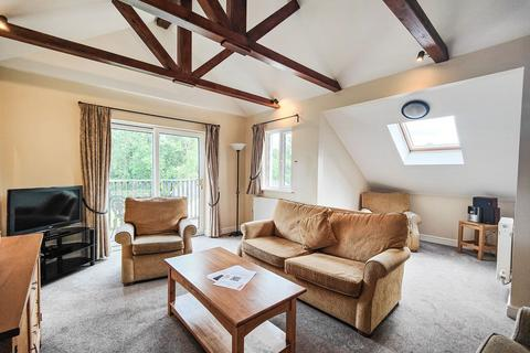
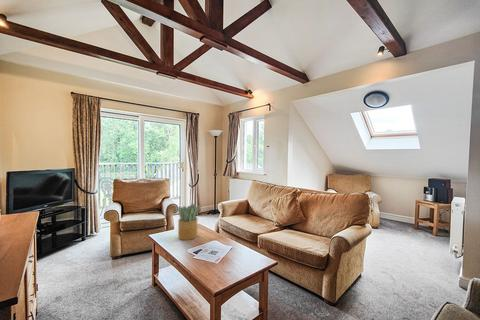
+ potted plant [177,203,201,241]
